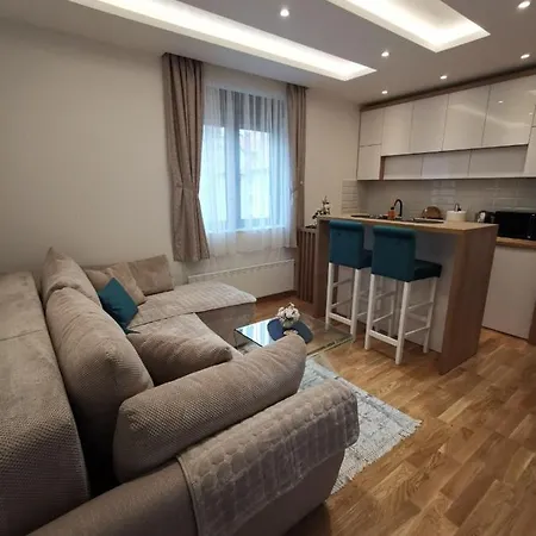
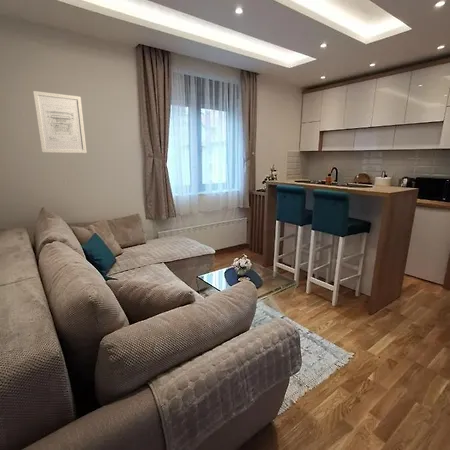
+ wall art [32,90,88,154]
